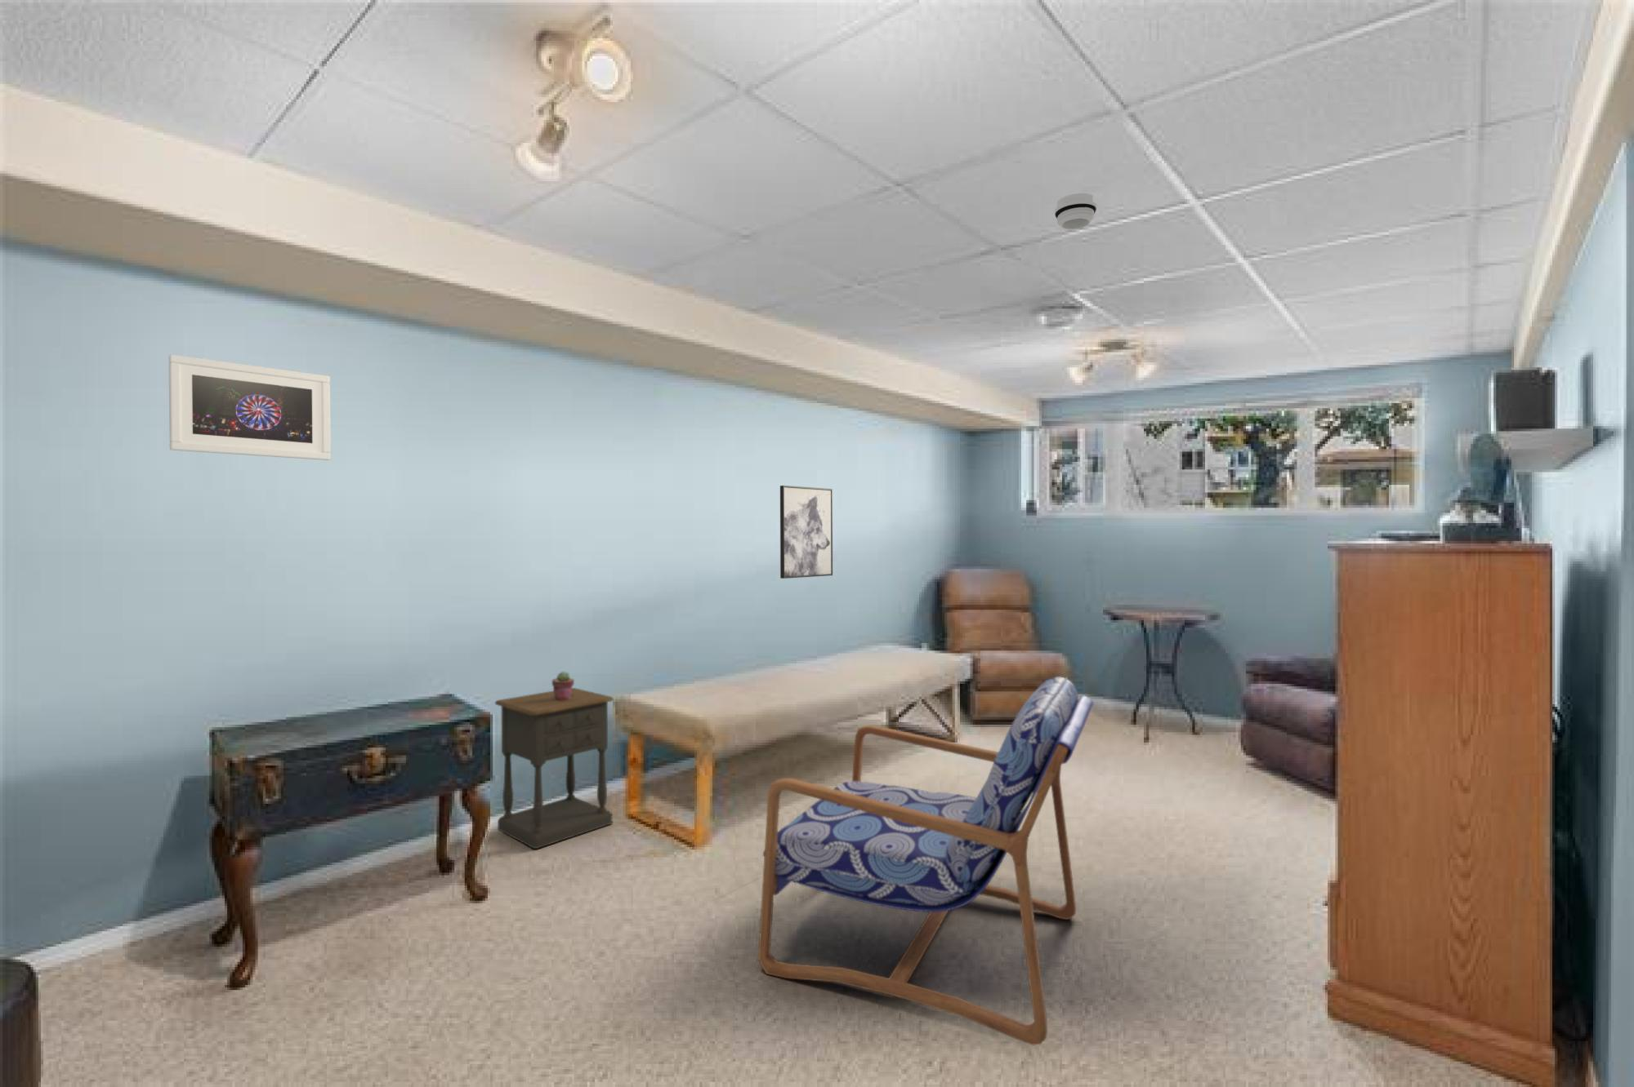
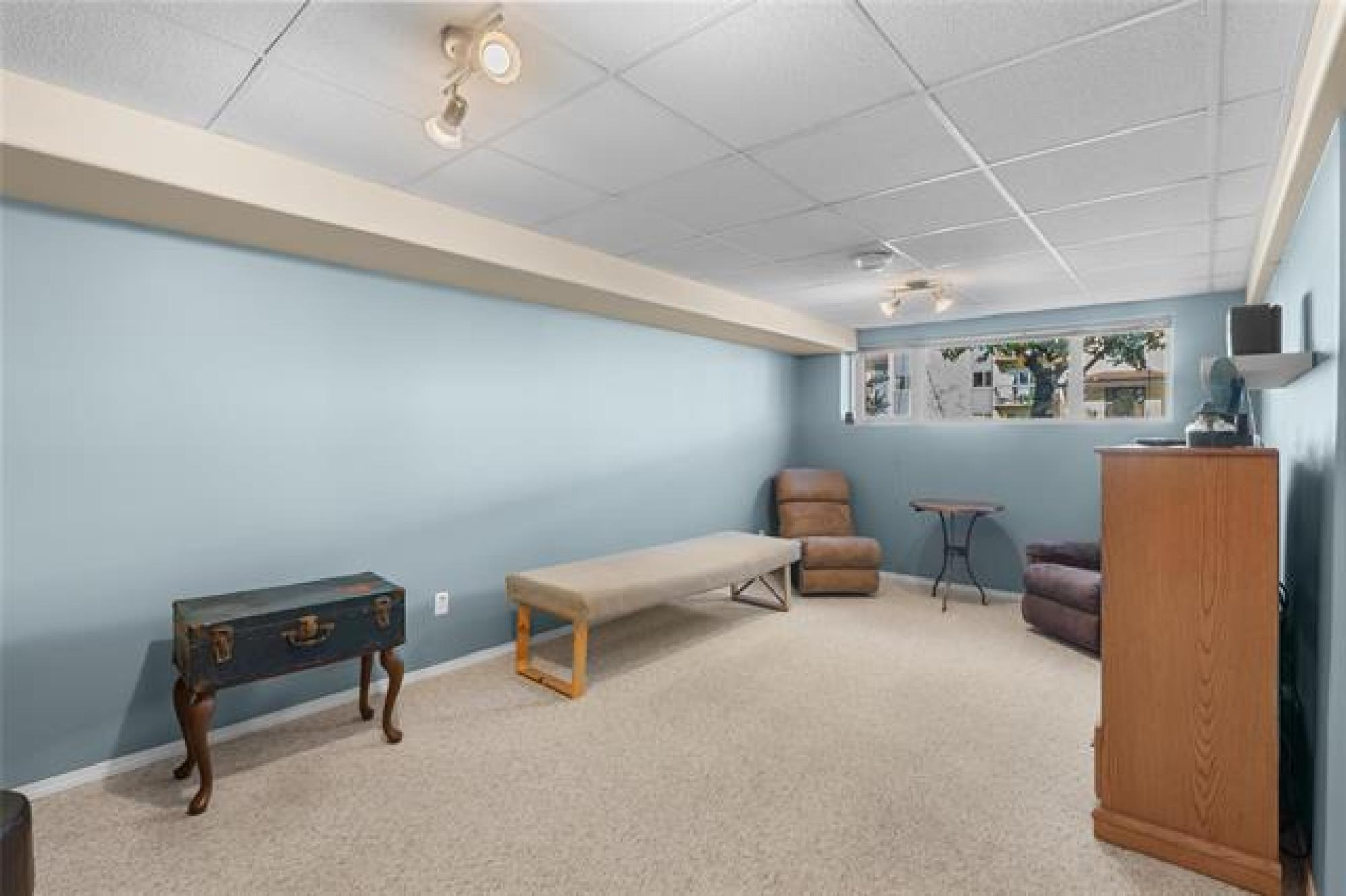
- armchair [758,676,1094,1046]
- smoke detector [1054,193,1097,231]
- potted succulent [551,671,575,701]
- nightstand [494,687,614,849]
- wall art [779,485,833,580]
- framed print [169,353,331,461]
